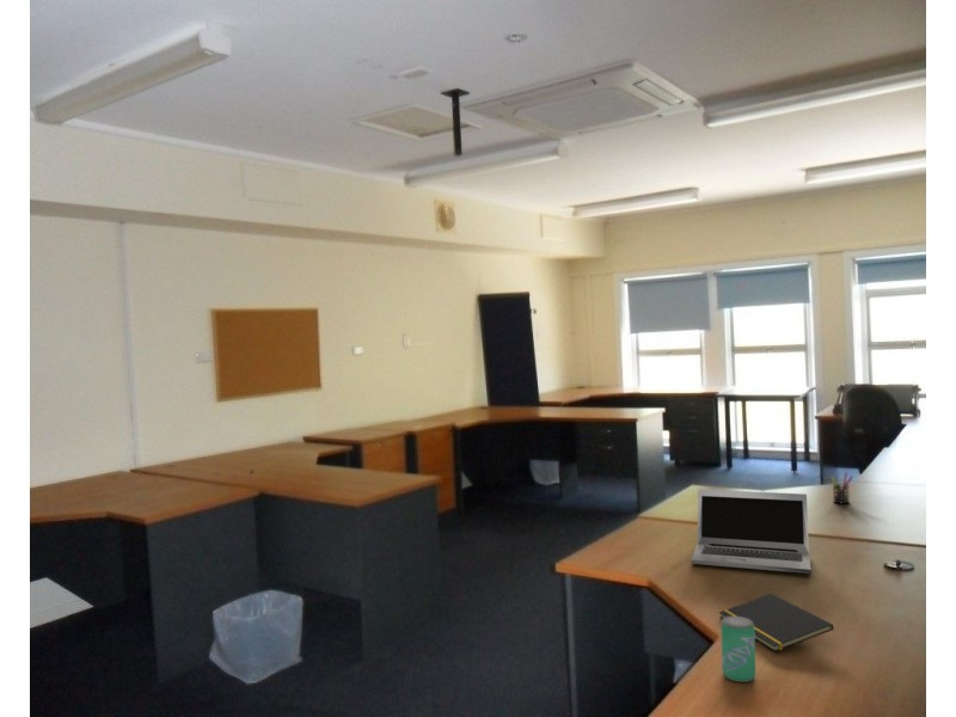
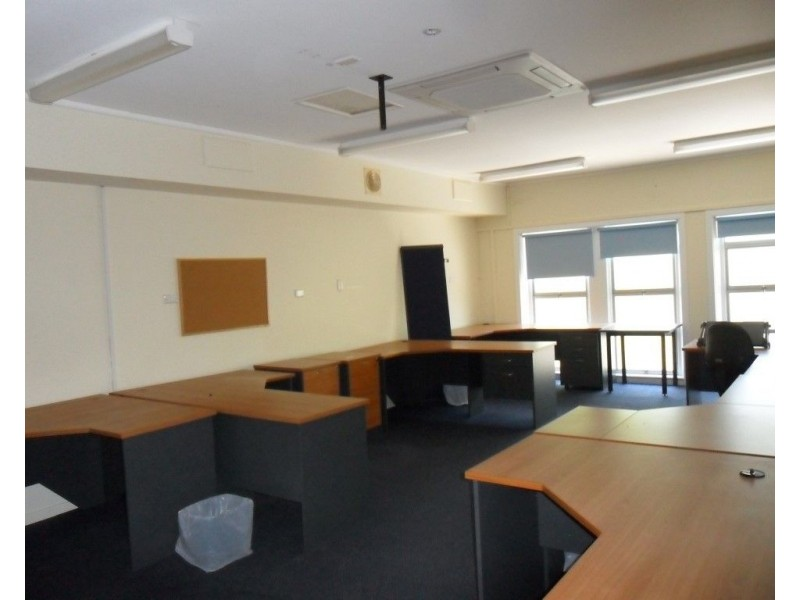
- pen holder [831,471,854,505]
- laptop [690,489,813,575]
- notepad [718,593,835,652]
- beverage can [719,617,756,684]
